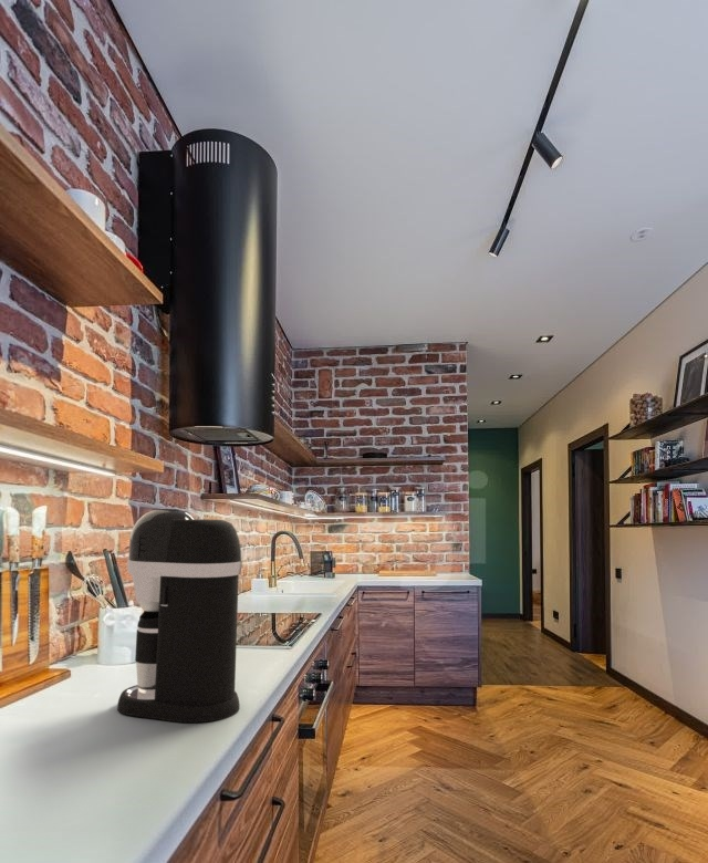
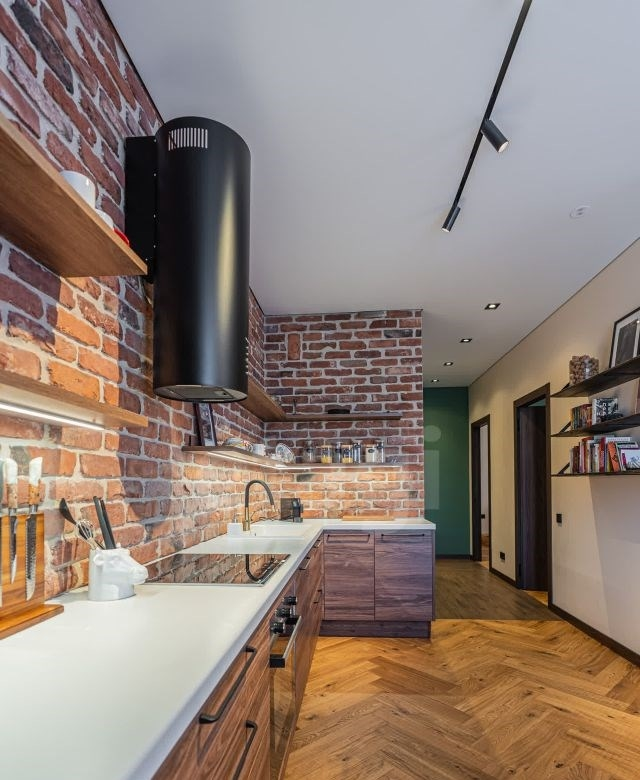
- coffee maker [116,508,243,724]
